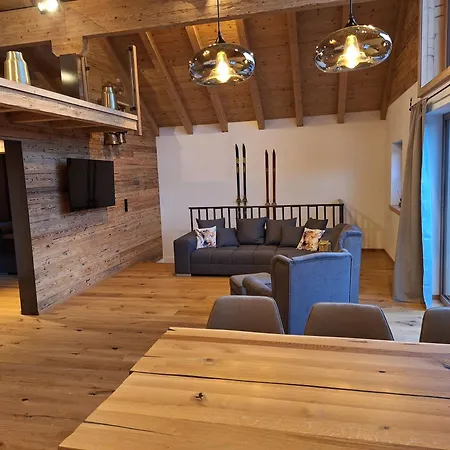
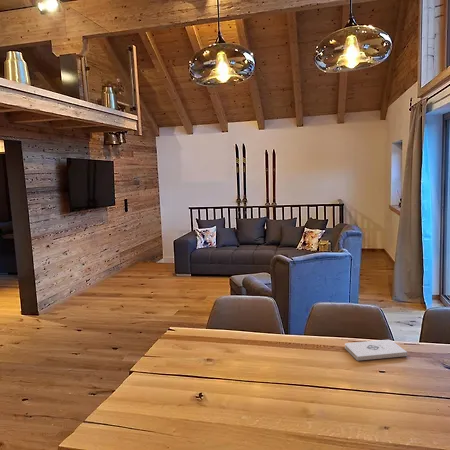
+ notepad [344,339,408,362]
